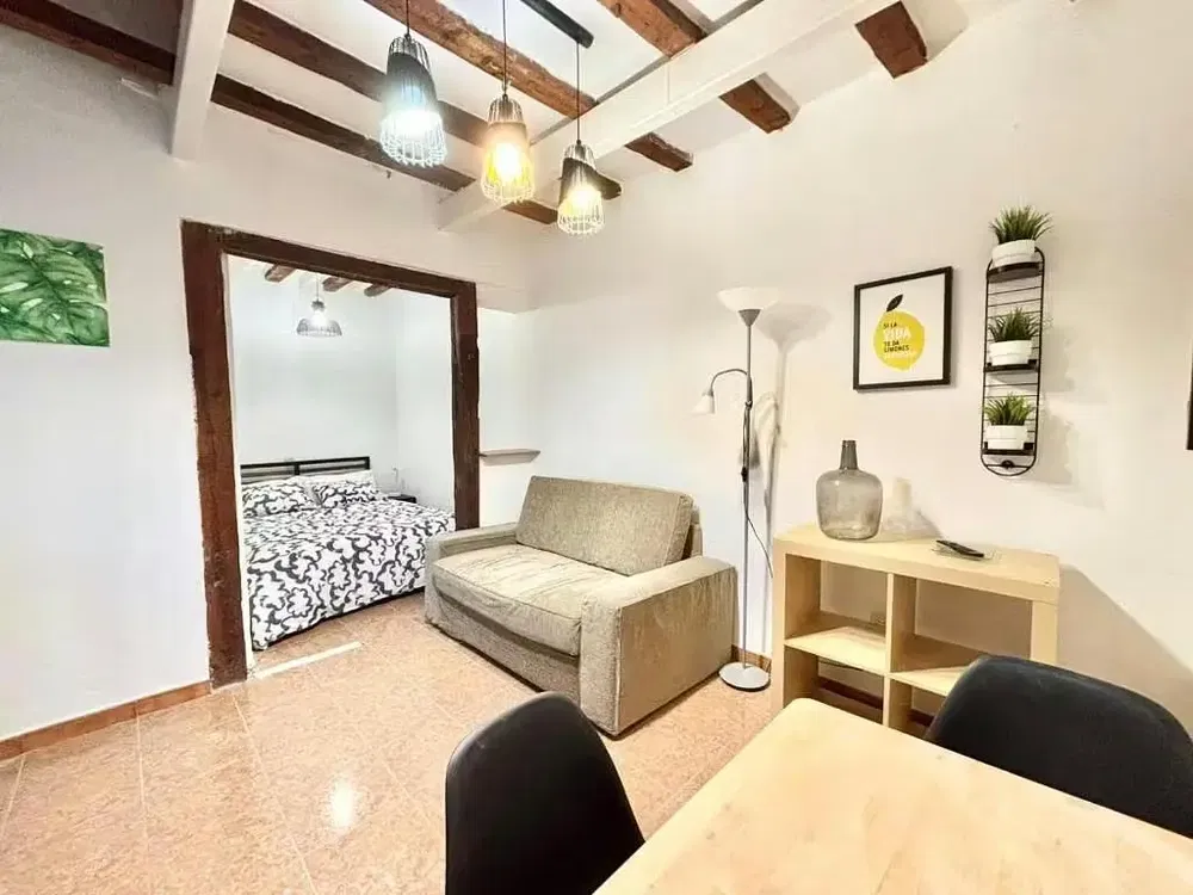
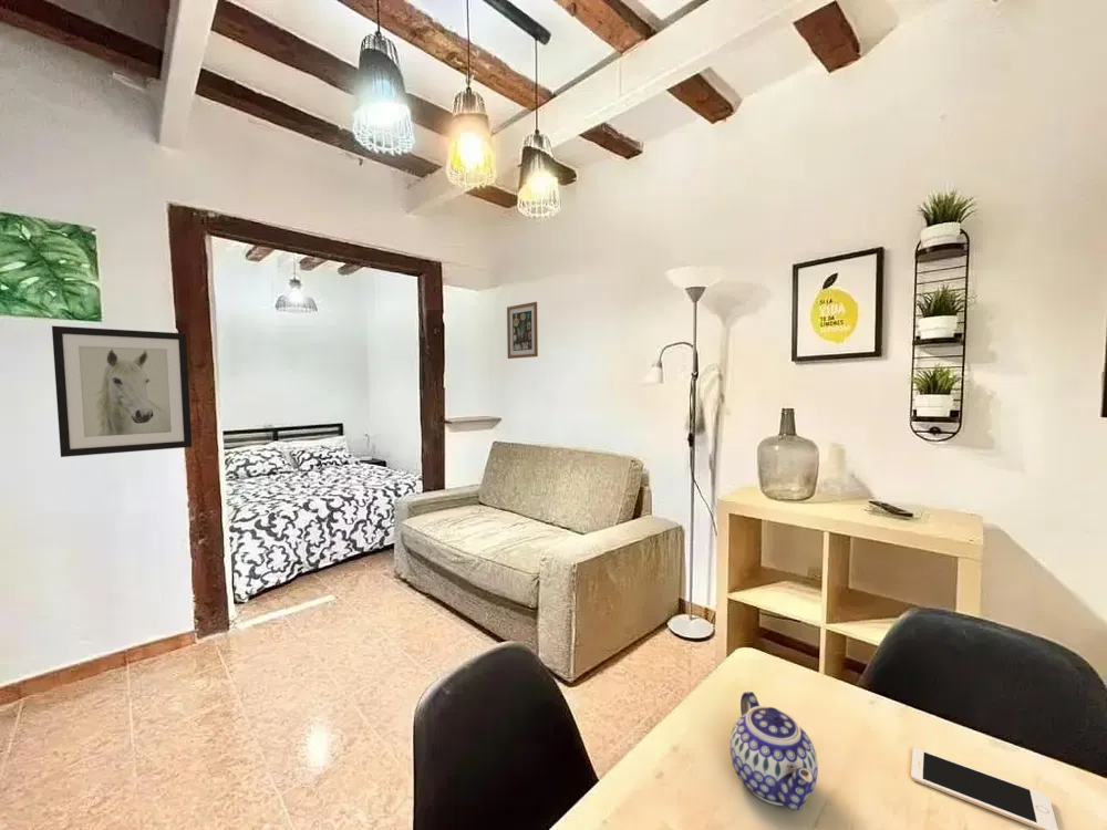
+ teapot [730,691,819,812]
+ wall art [51,325,193,458]
+ cell phone [910,747,1059,830]
+ wall art [506,301,539,360]
